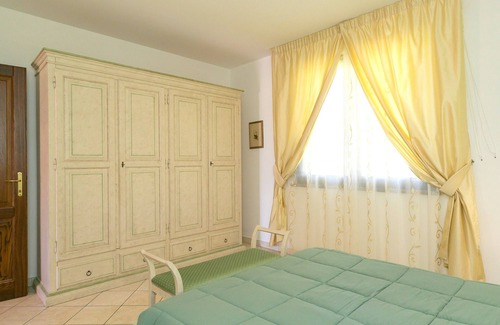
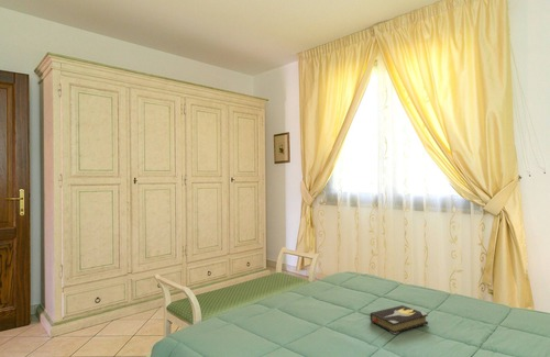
+ hardback book [370,304,429,335]
